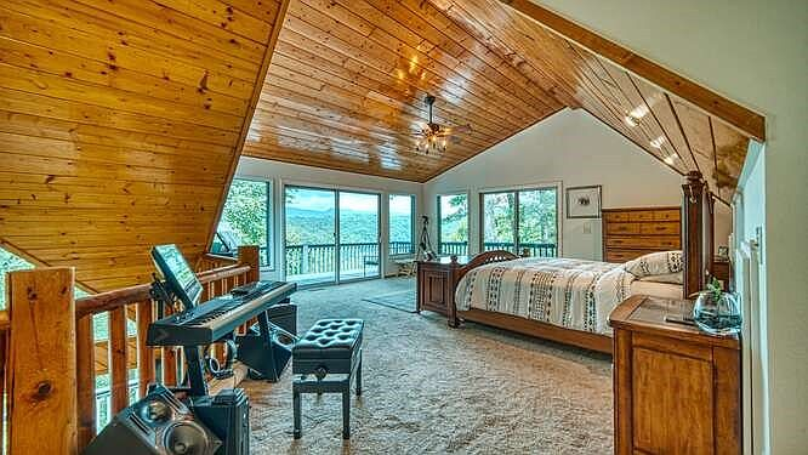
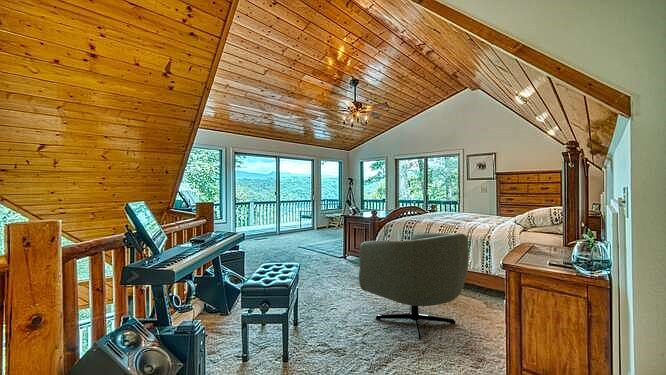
+ armchair [358,232,470,341]
